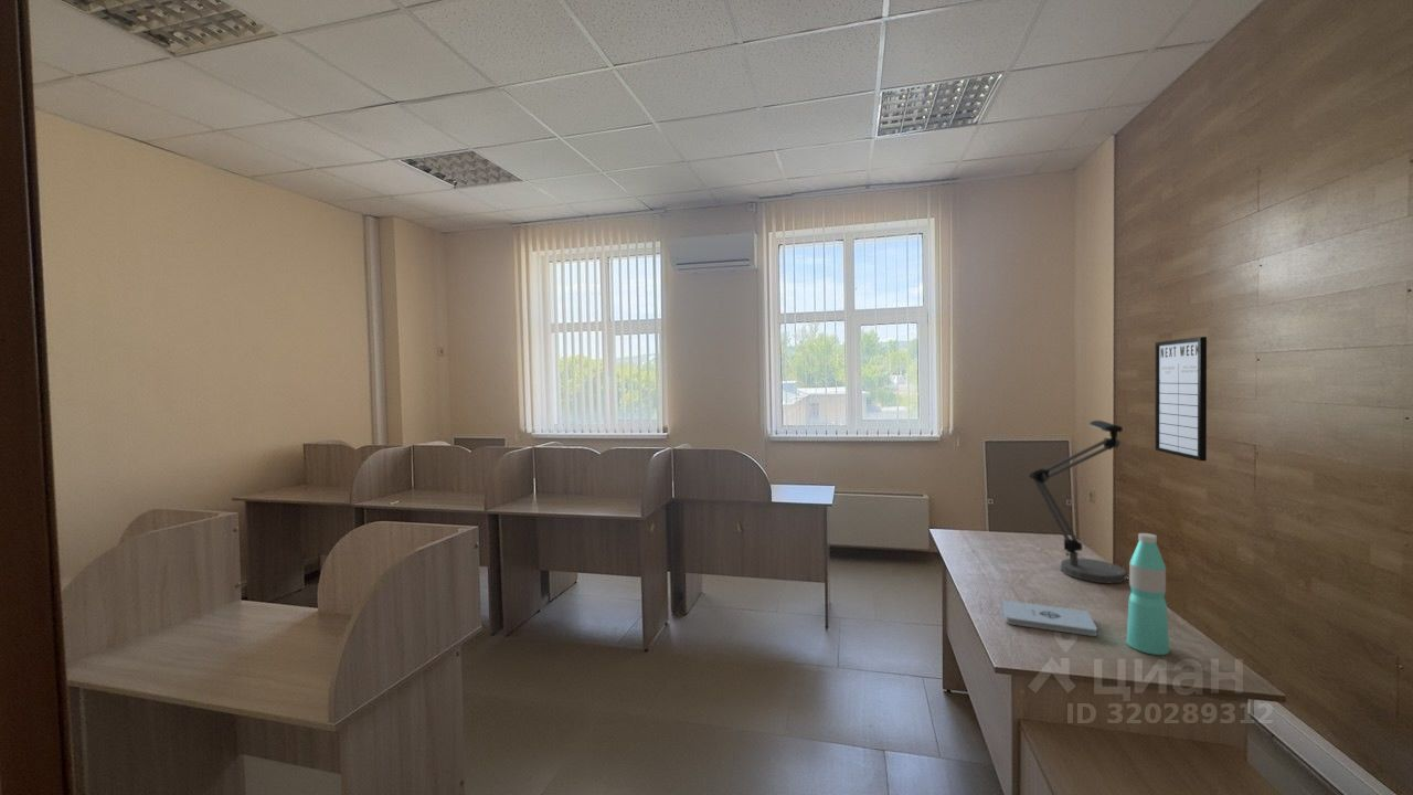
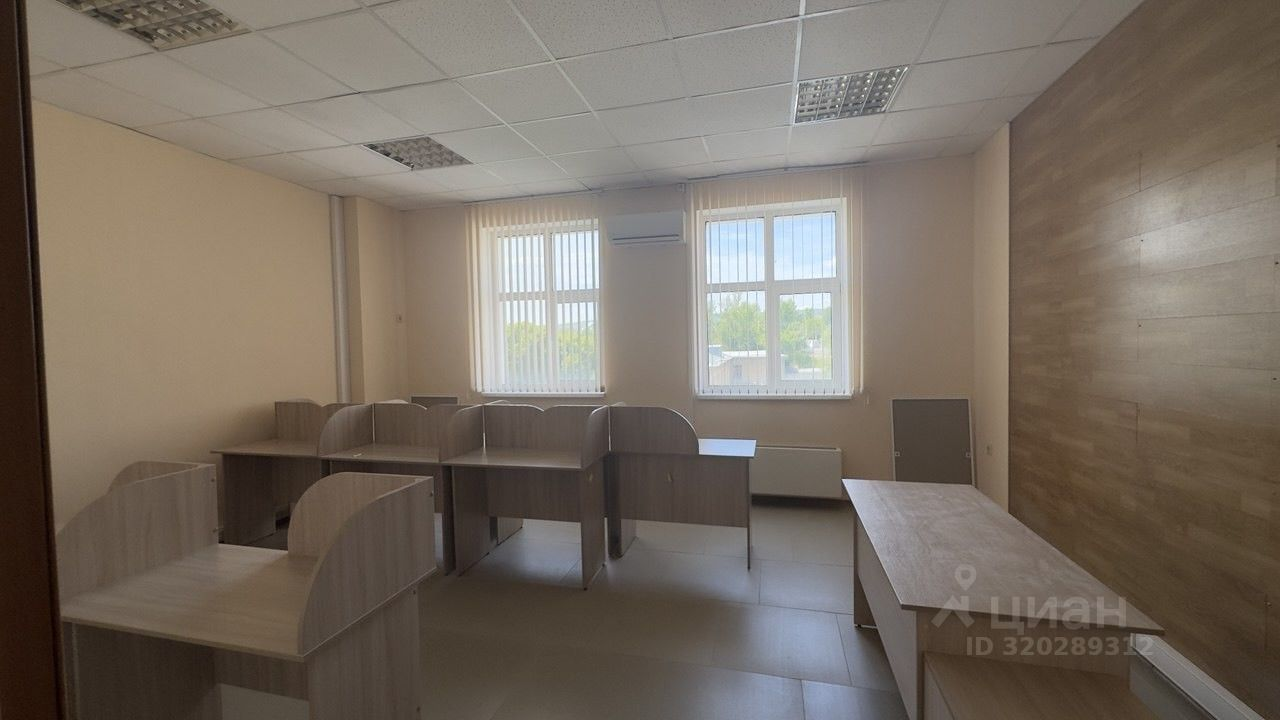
- desk lamp [1029,420,1128,584]
- notepad [1001,600,1098,637]
- water bottle [1125,532,1170,656]
- writing board [1155,336,1208,462]
